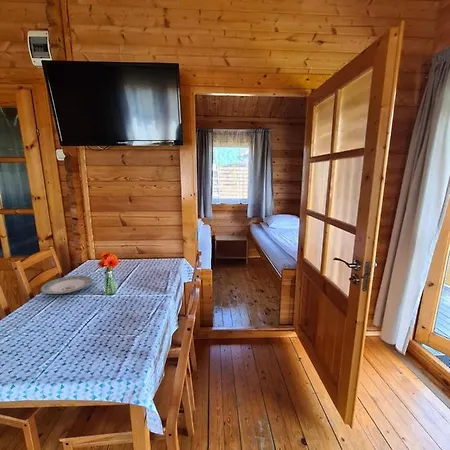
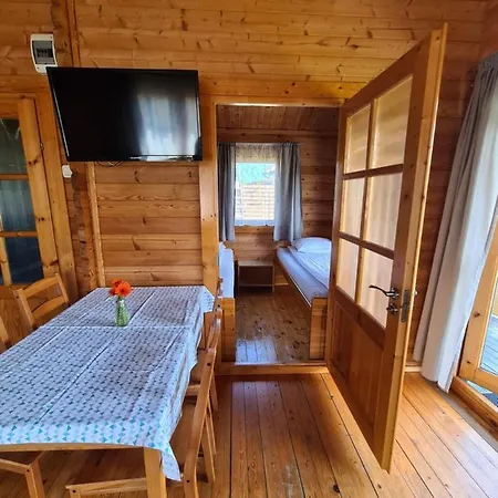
- plate [40,275,94,295]
